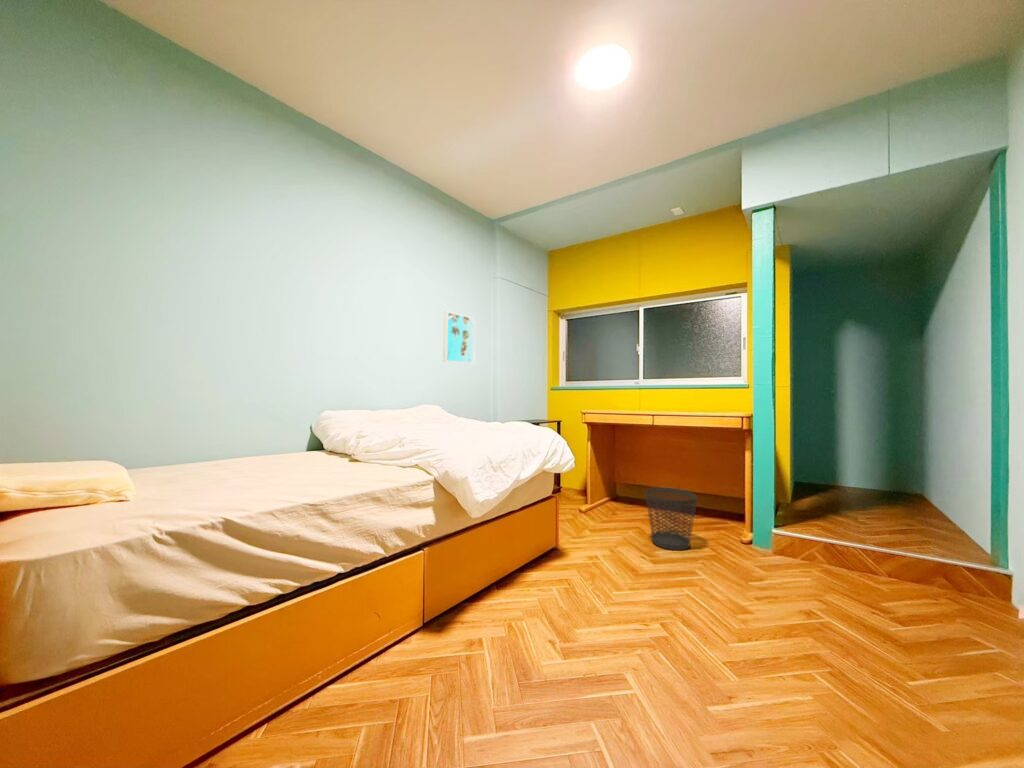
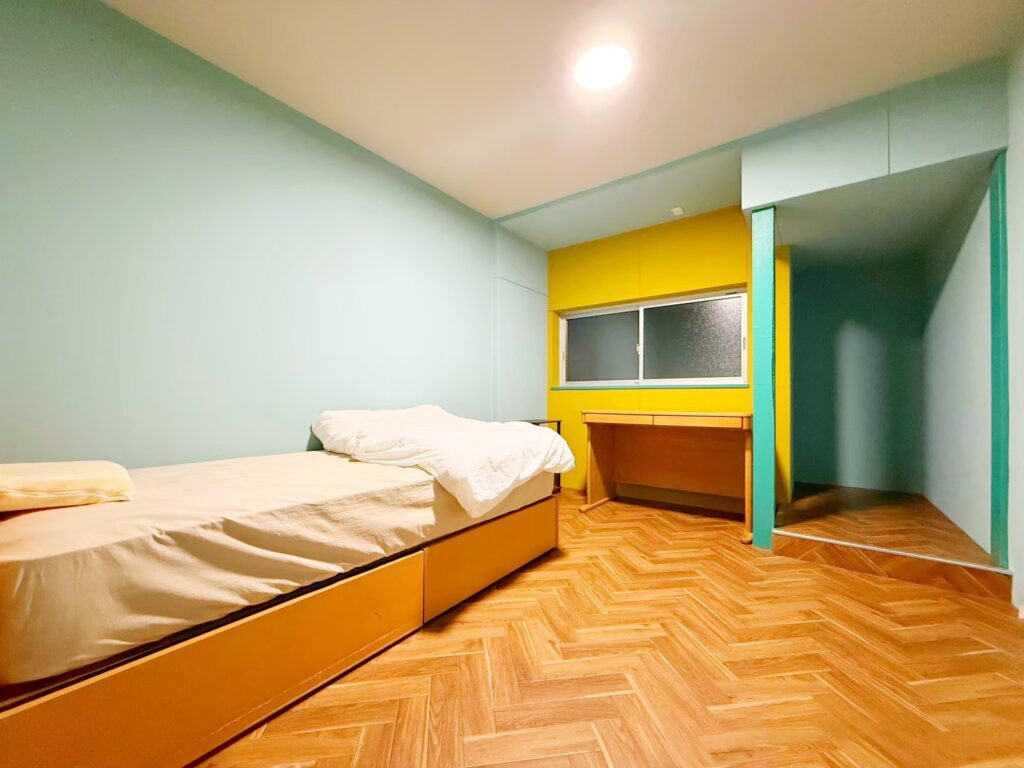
- wastebasket [644,487,698,551]
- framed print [442,310,476,365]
